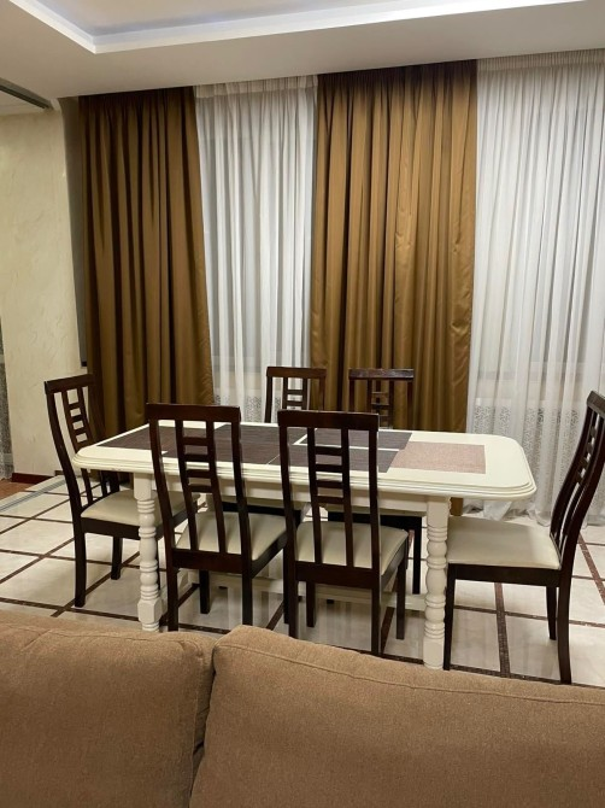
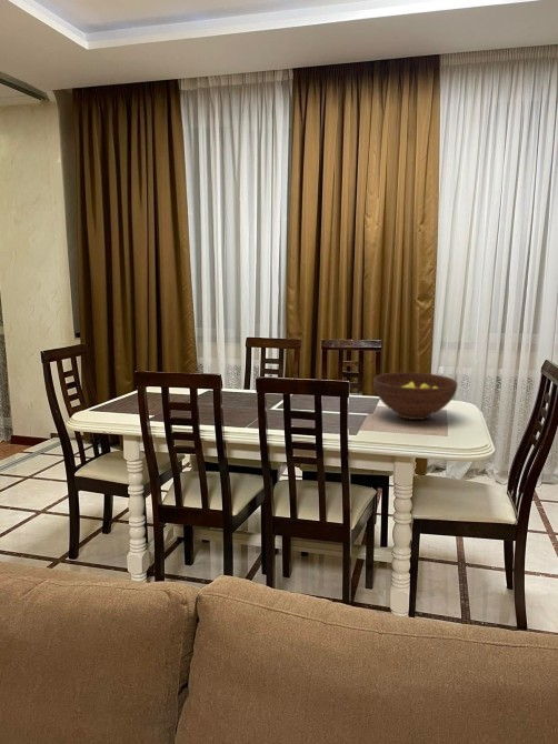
+ fruit bowl [372,371,459,421]
